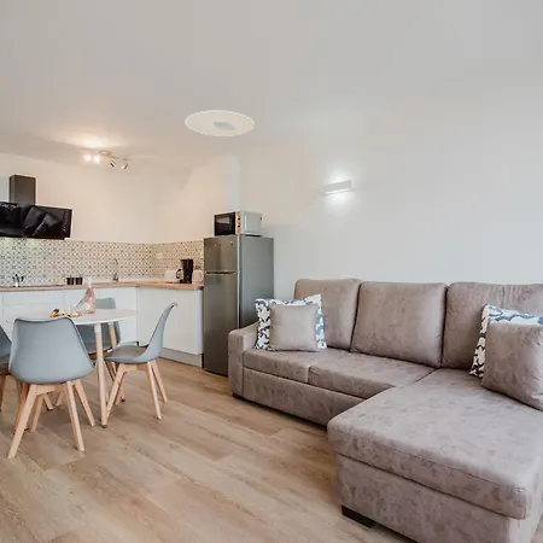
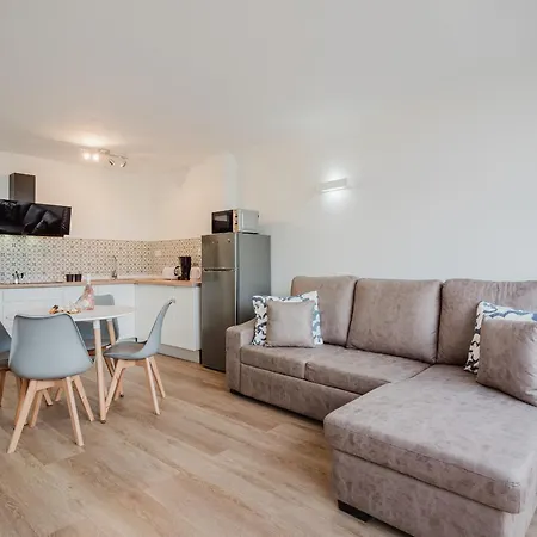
- ceiling light [185,110,256,138]
